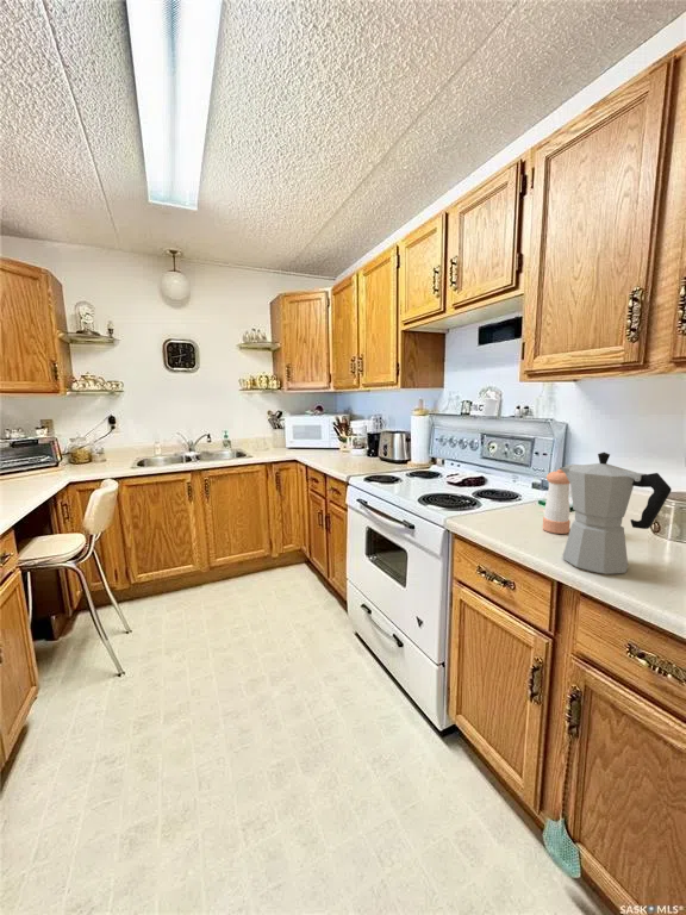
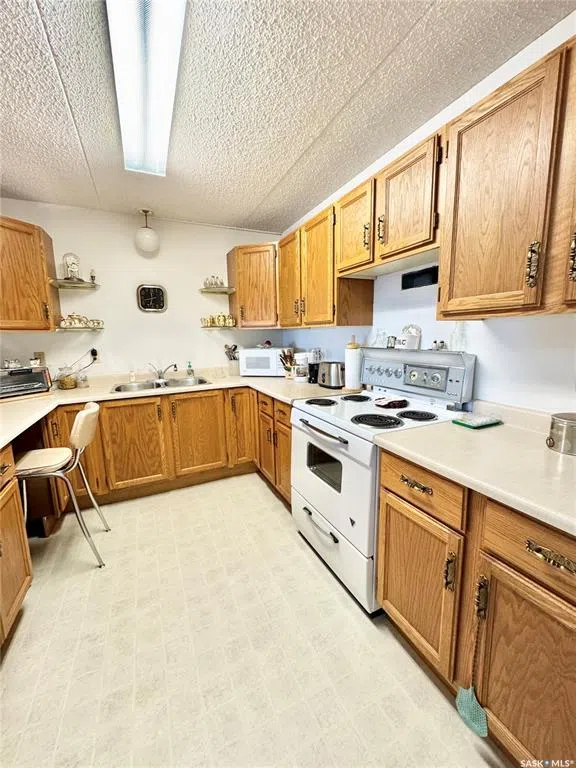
- pepper shaker [542,468,572,535]
- moka pot [559,452,673,575]
